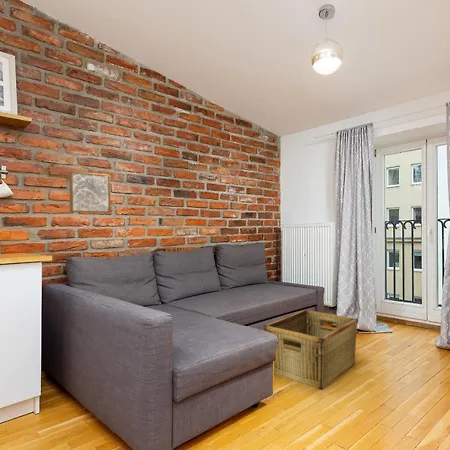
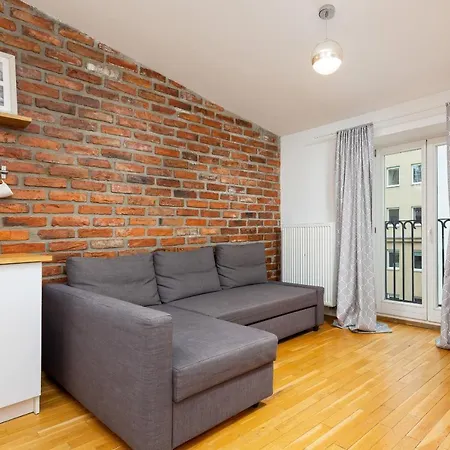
- hamper [262,309,359,391]
- wall art [68,170,111,214]
